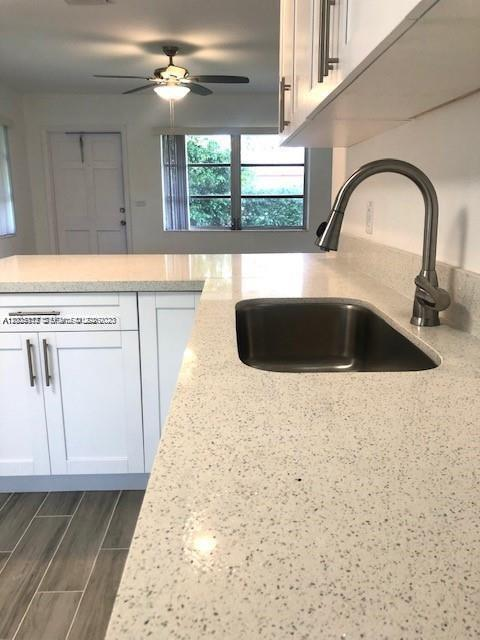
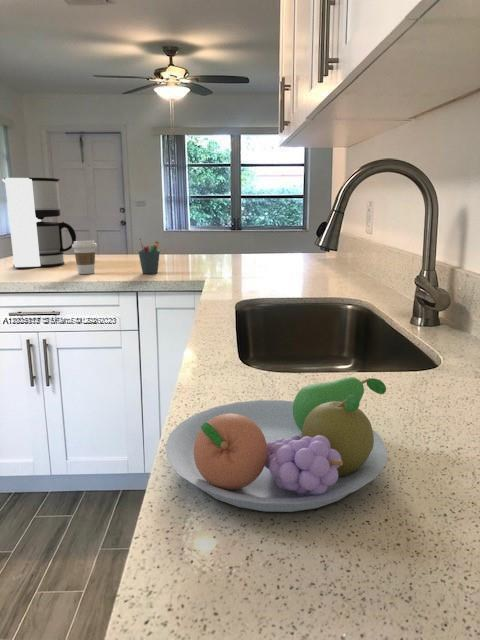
+ fruit bowl [164,376,388,513]
+ coffee cup [71,240,98,275]
+ pen holder [137,237,161,275]
+ coffee maker [1,177,77,269]
